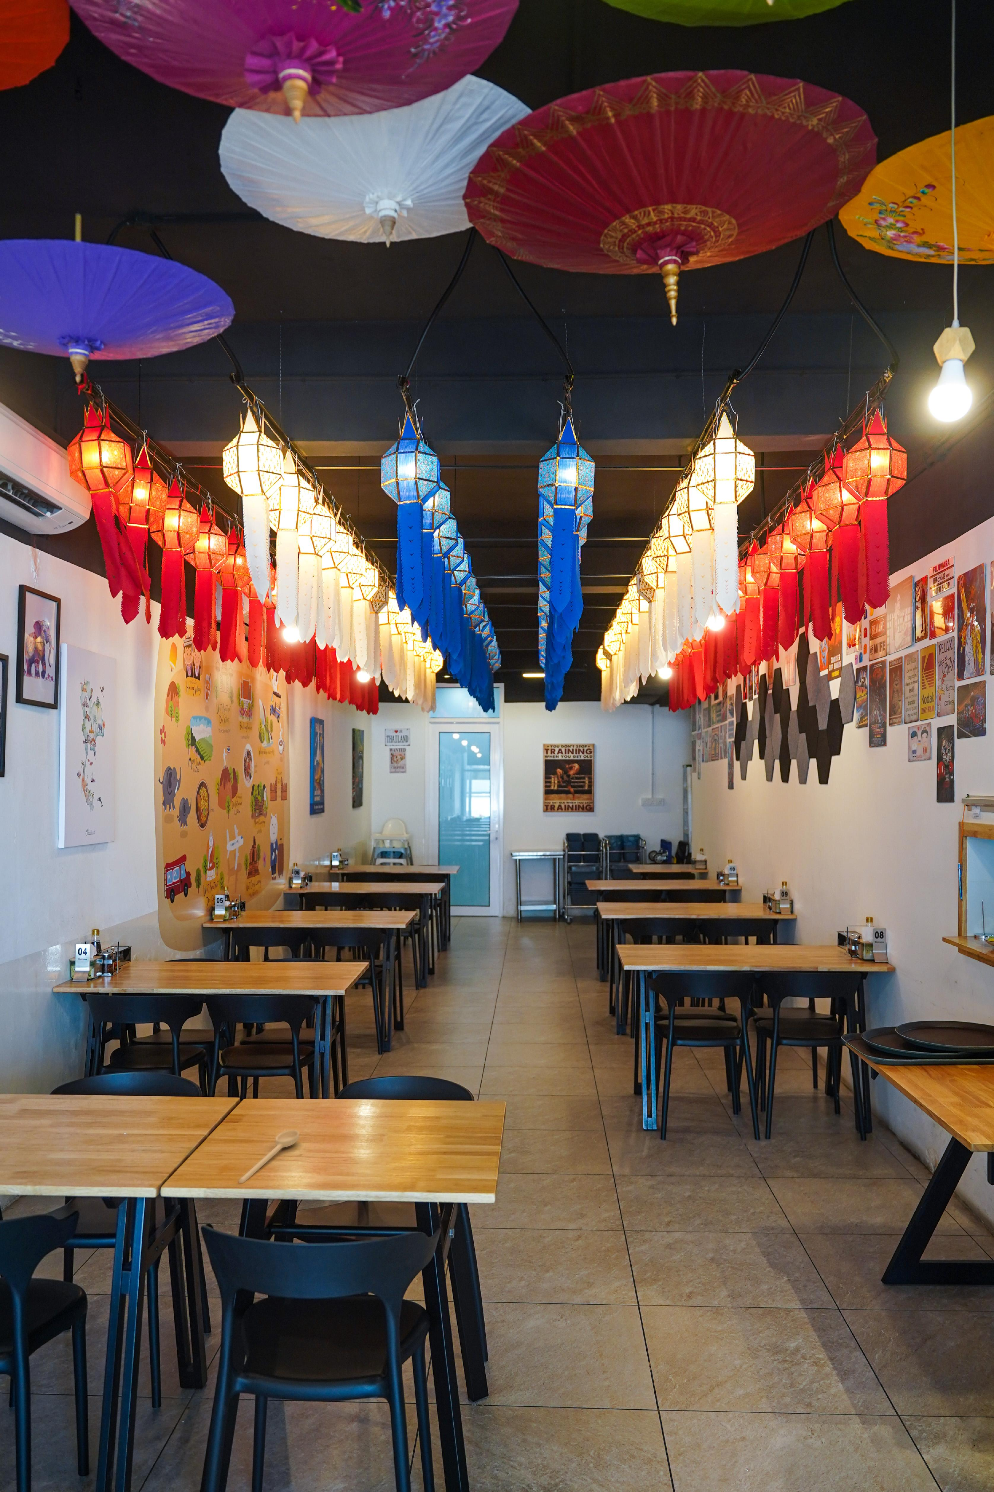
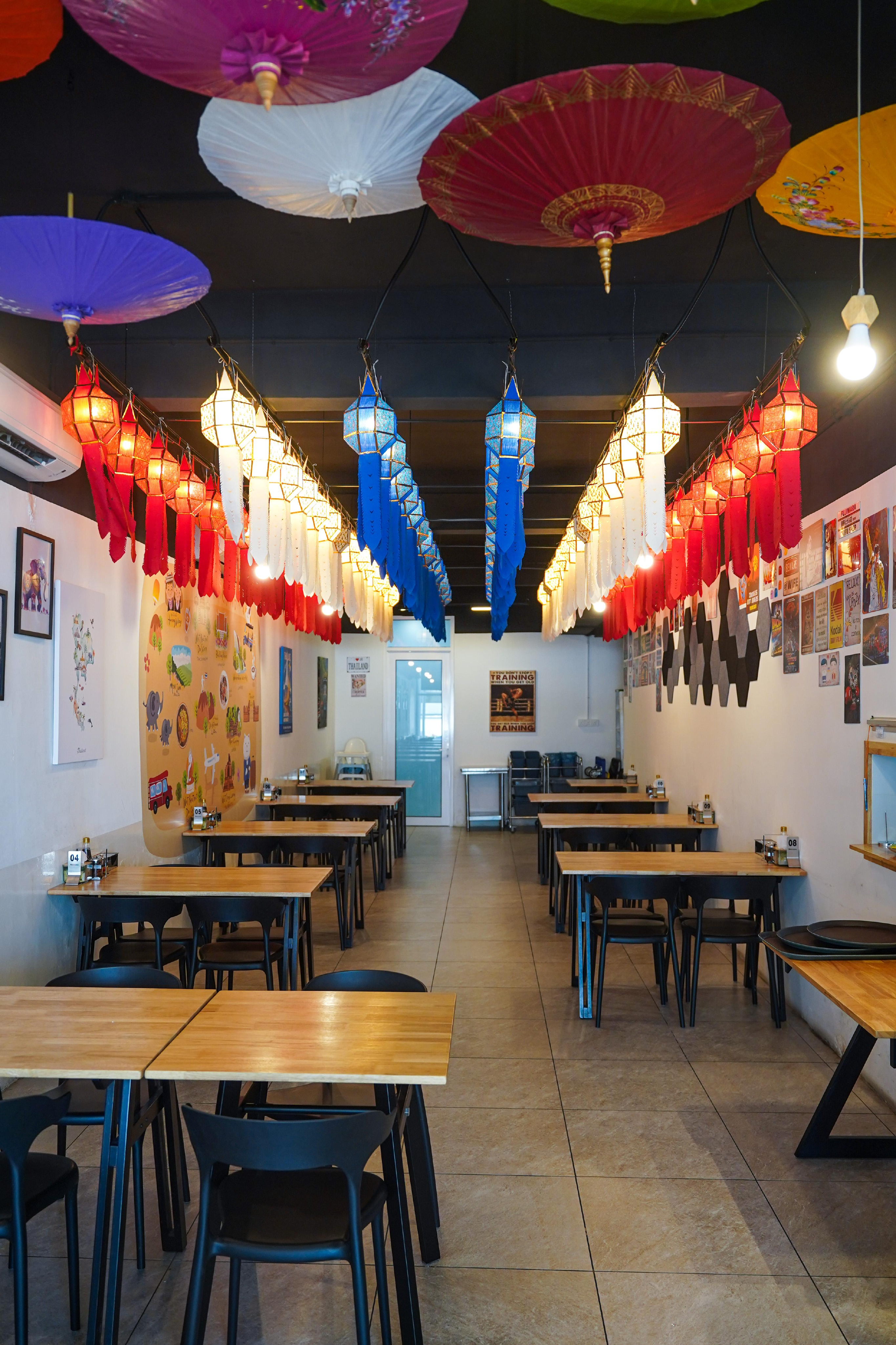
- spoon [239,1129,300,1184]
